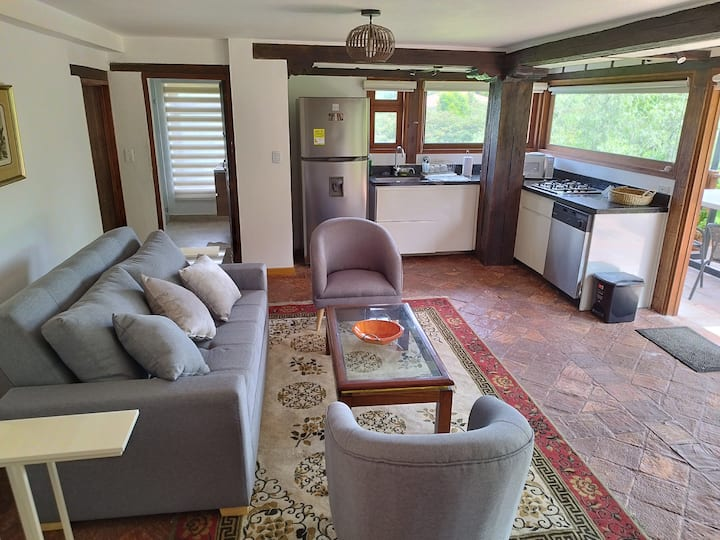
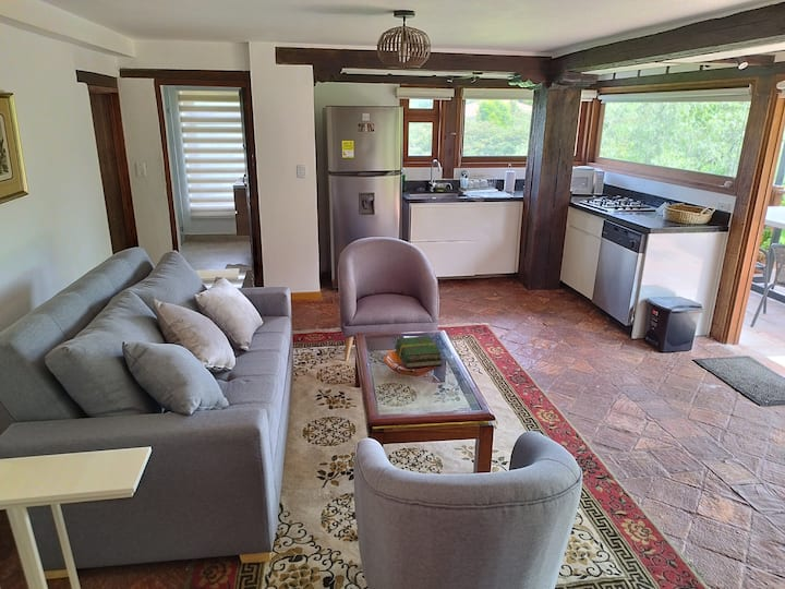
+ book [394,335,444,369]
